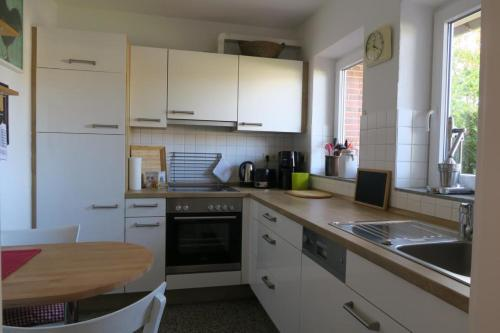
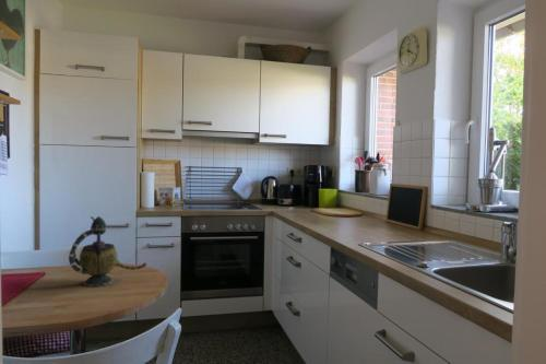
+ teapot [68,215,149,287]
